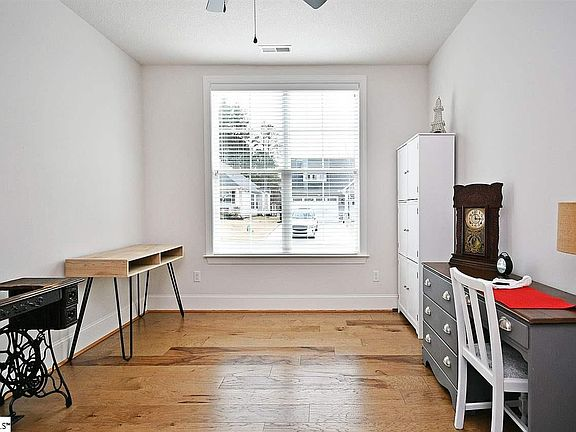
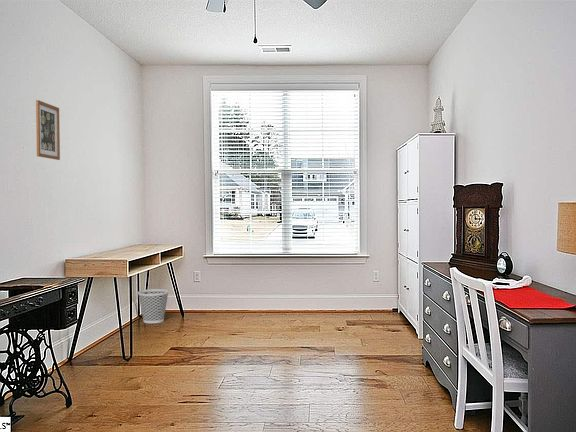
+ wall art [35,99,61,161]
+ wastebasket [137,288,170,324]
